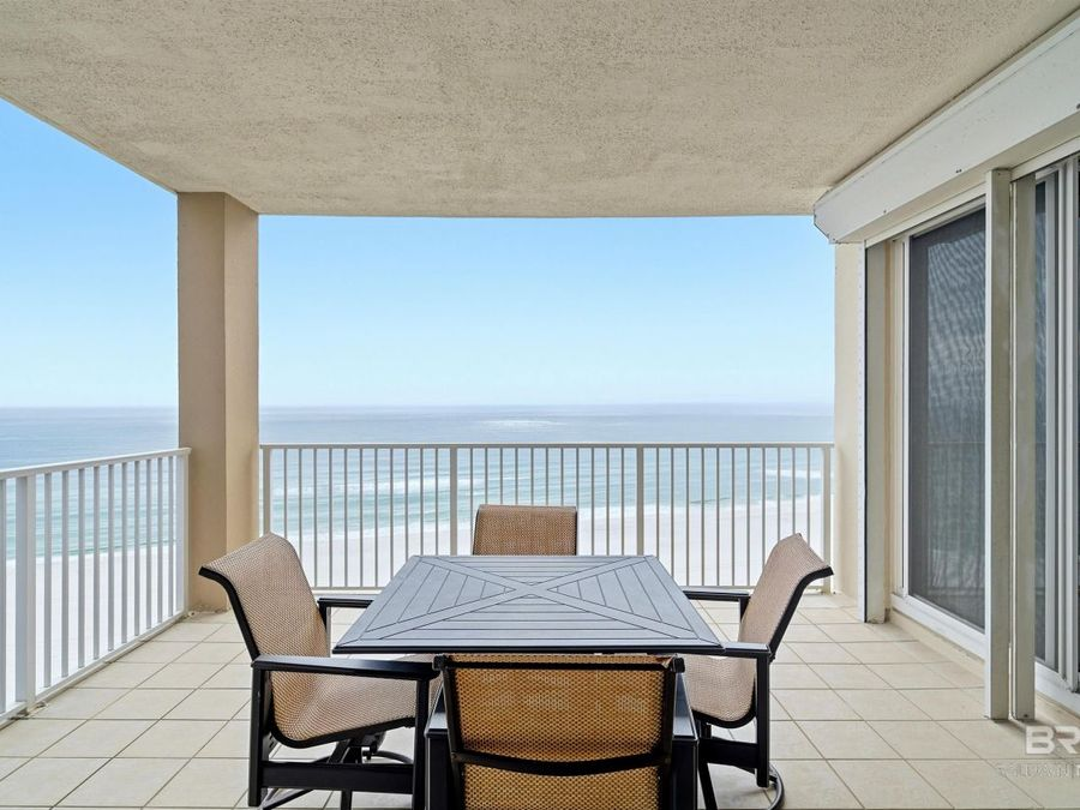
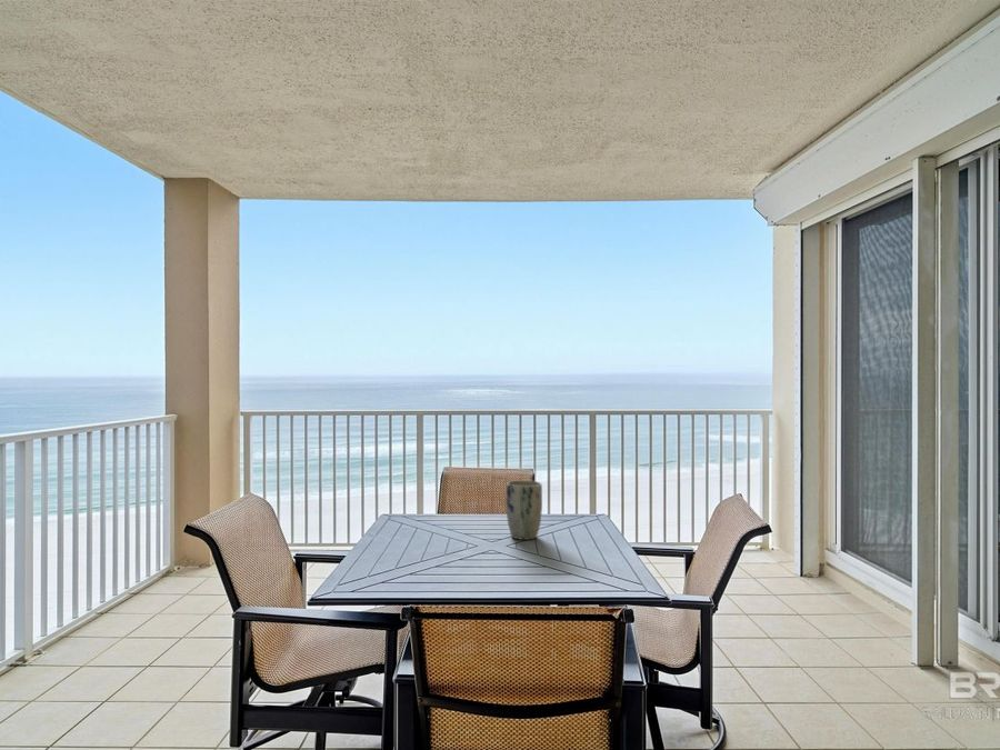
+ plant pot [504,480,543,541]
